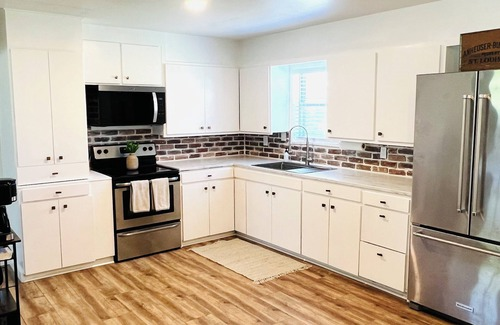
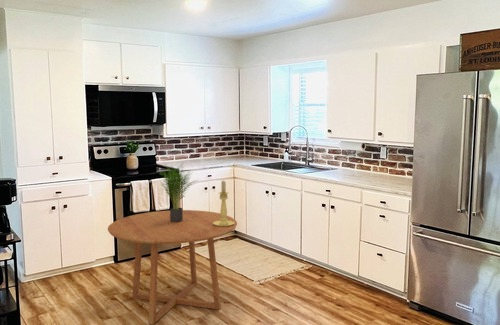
+ candle holder [213,180,234,227]
+ dining table [107,209,238,325]
+ potted plant [158,161,201,222]
